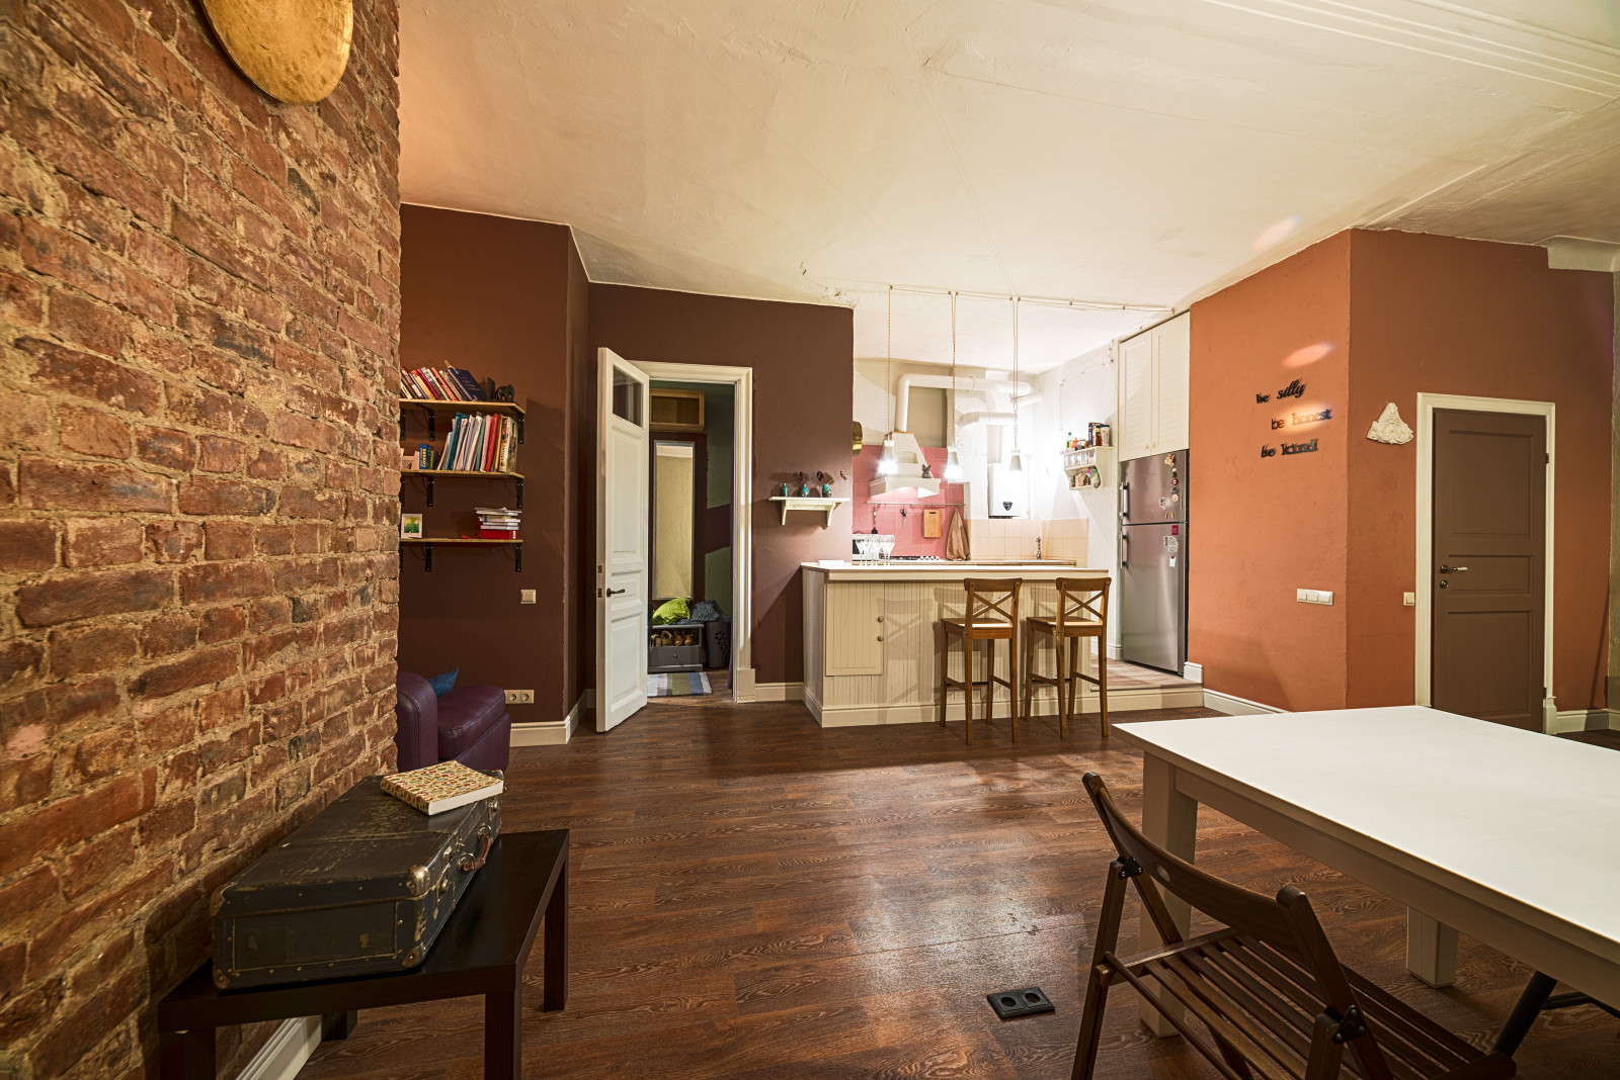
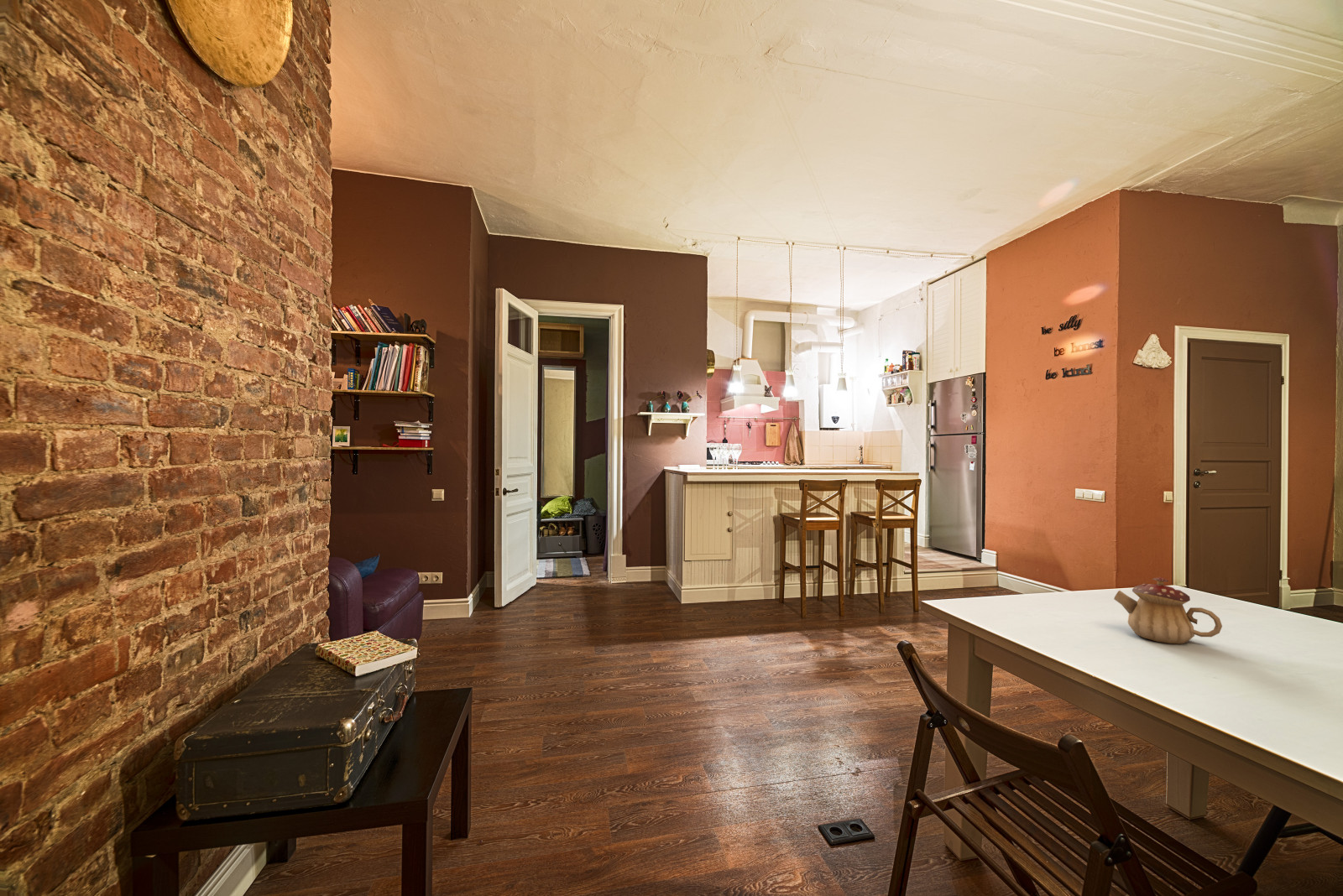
+ teapot [1113,576,1223,645]
